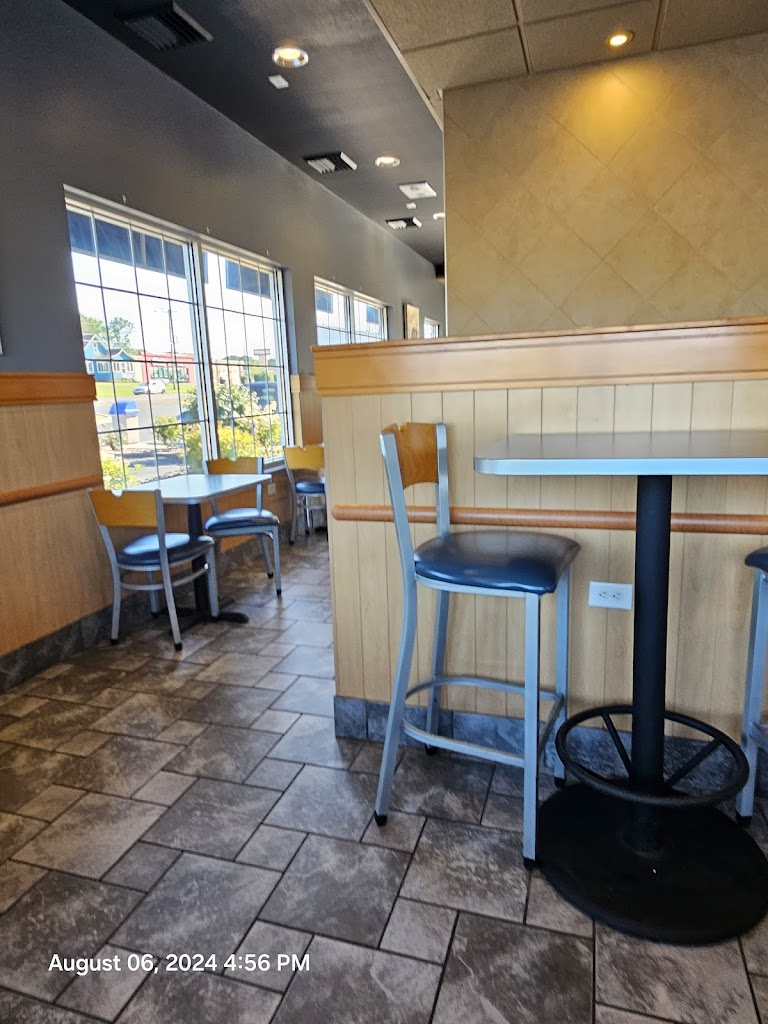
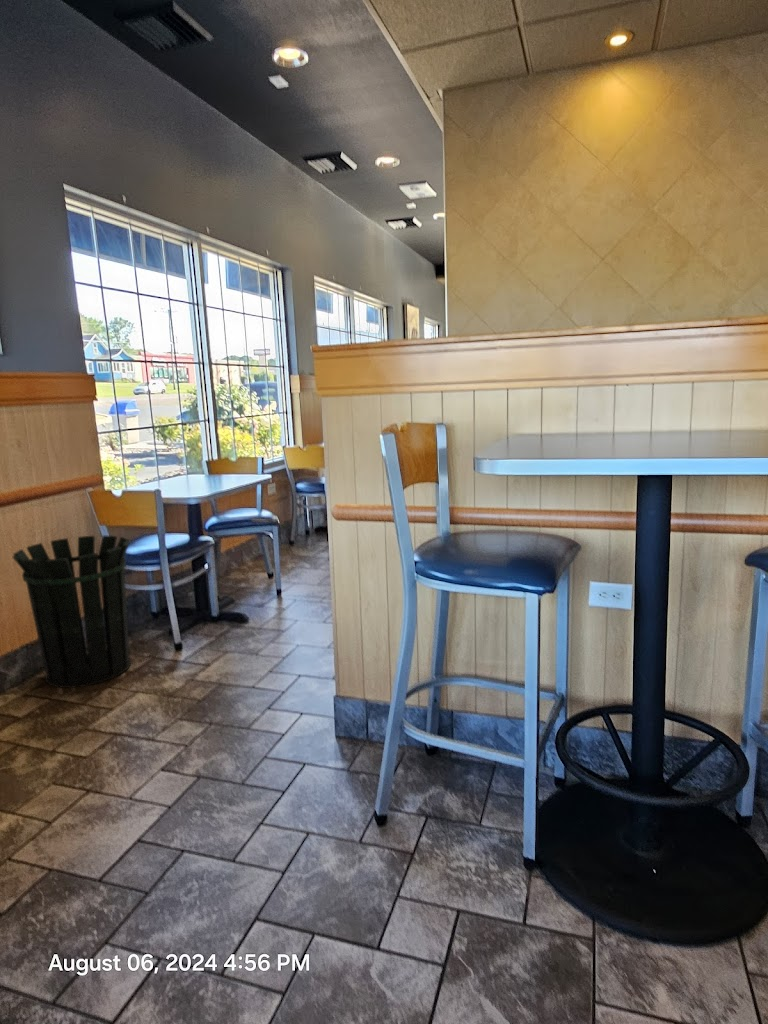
+ waste bin [12,534,132,689]
